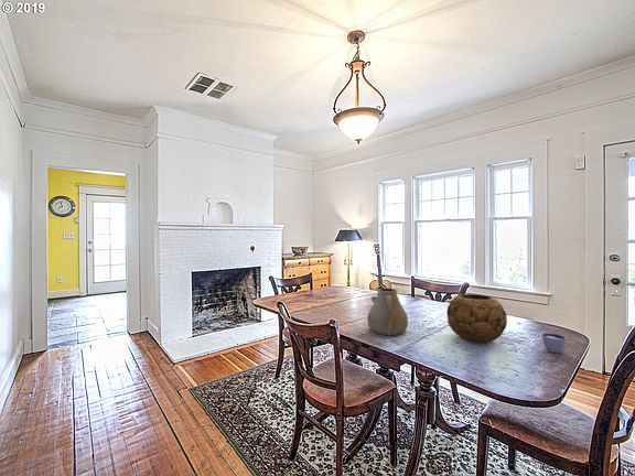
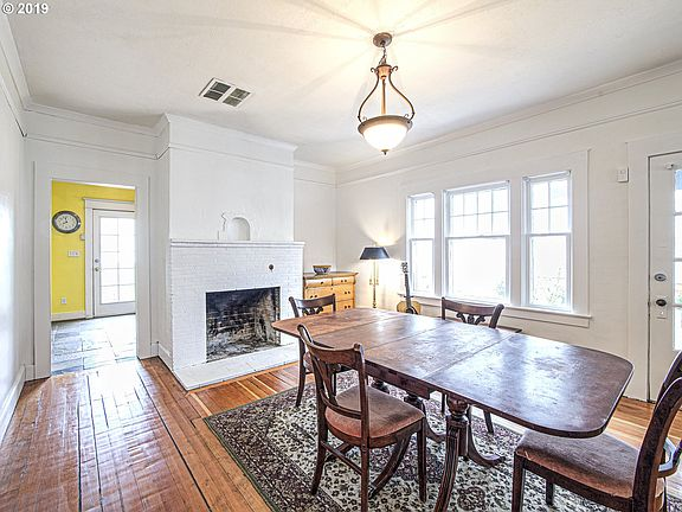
- teapot [366,288,409,336]
- decorative bowl [445,293,508,344]
- cup [541,333,567,354]
